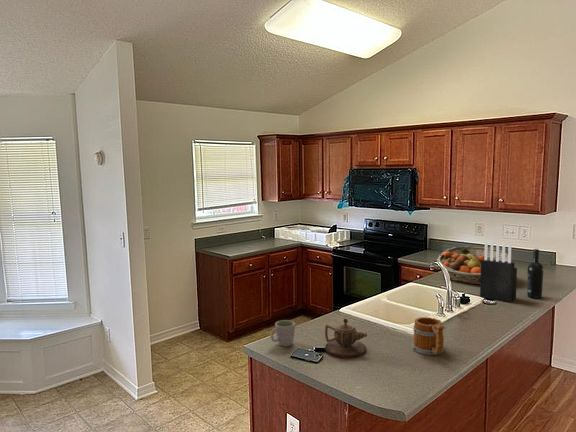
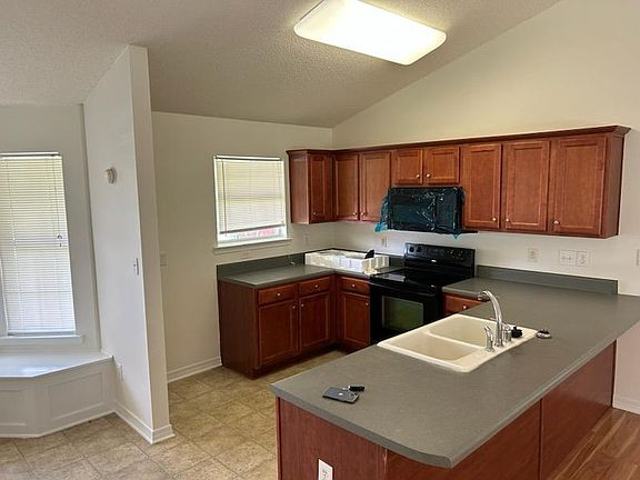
- teapot [324,318,368,359]
- wine bottle [527,248,545,300]
- mug [270,319,296,347]
- fruit basket [436,245,508,285]
- mug [411,316,446,356]
- knife block [479,240,518,303]
